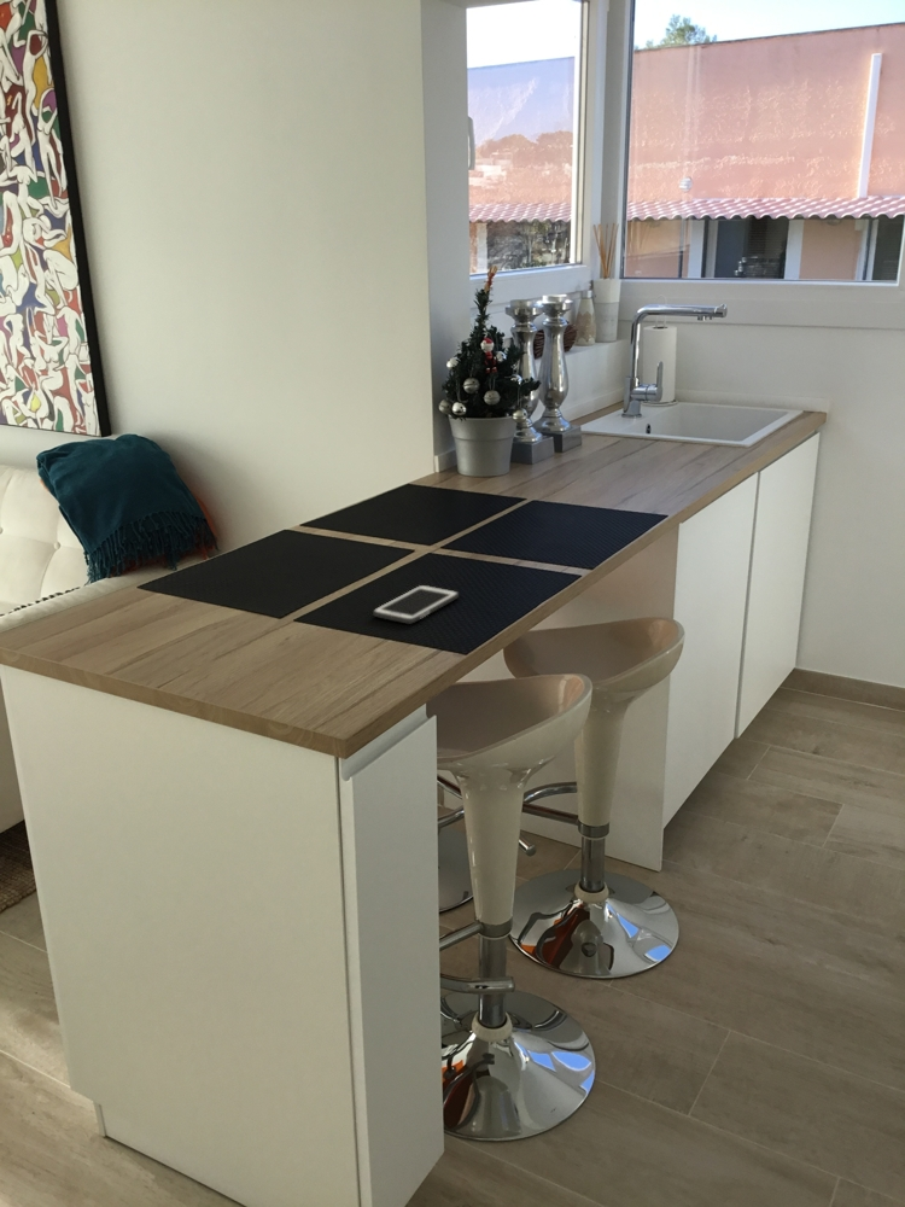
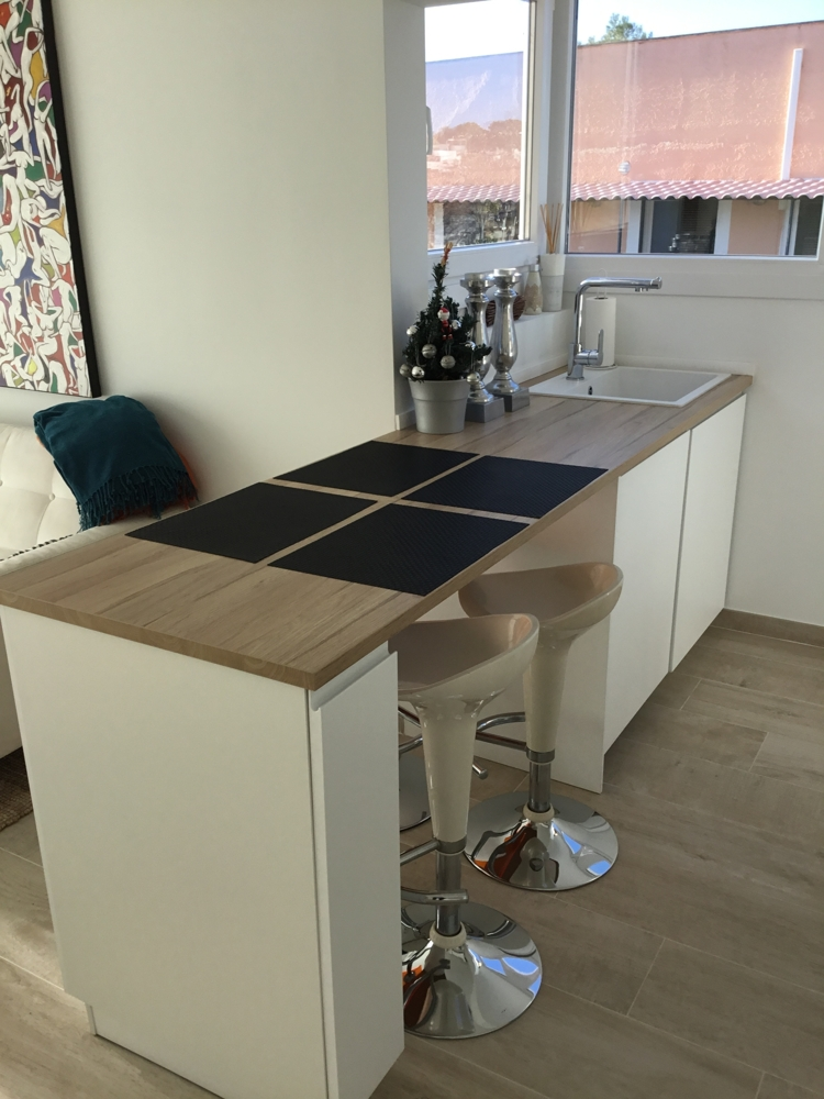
- cell phone [372,584,460,625]
